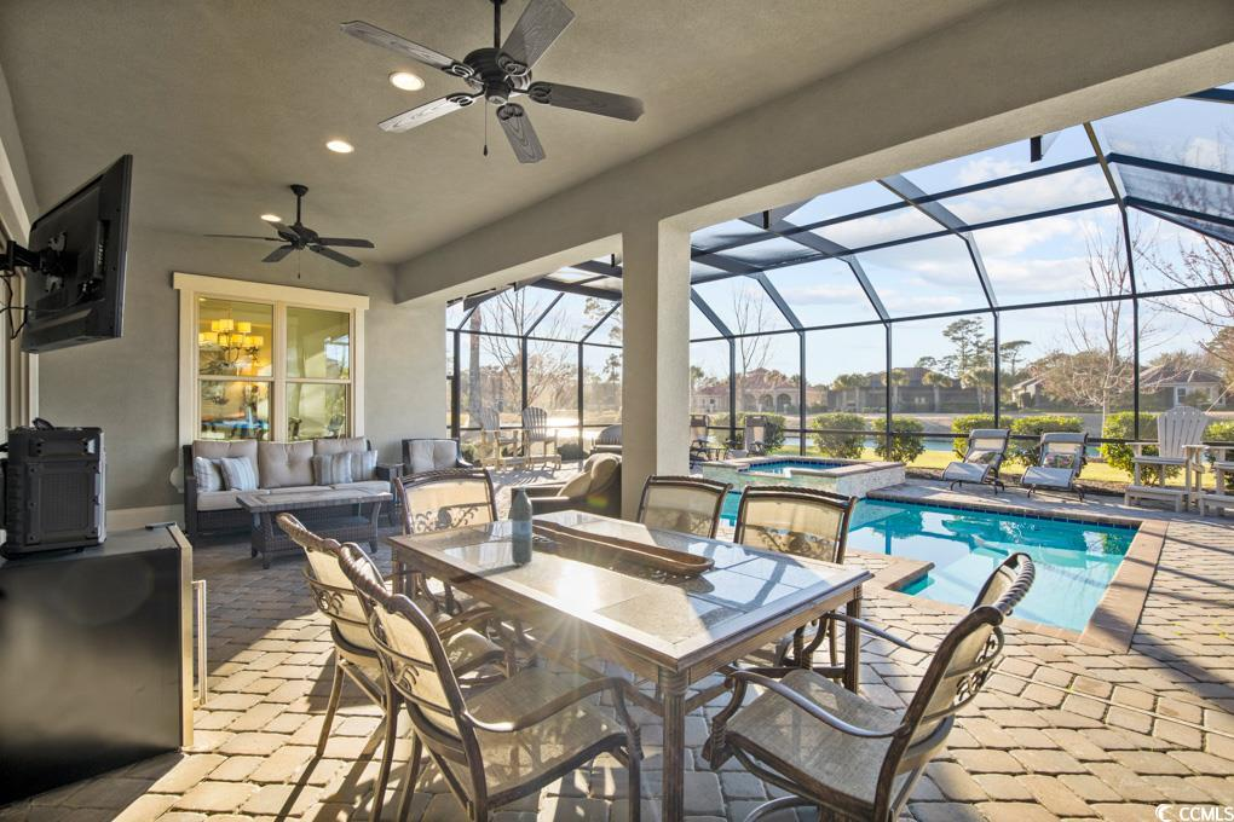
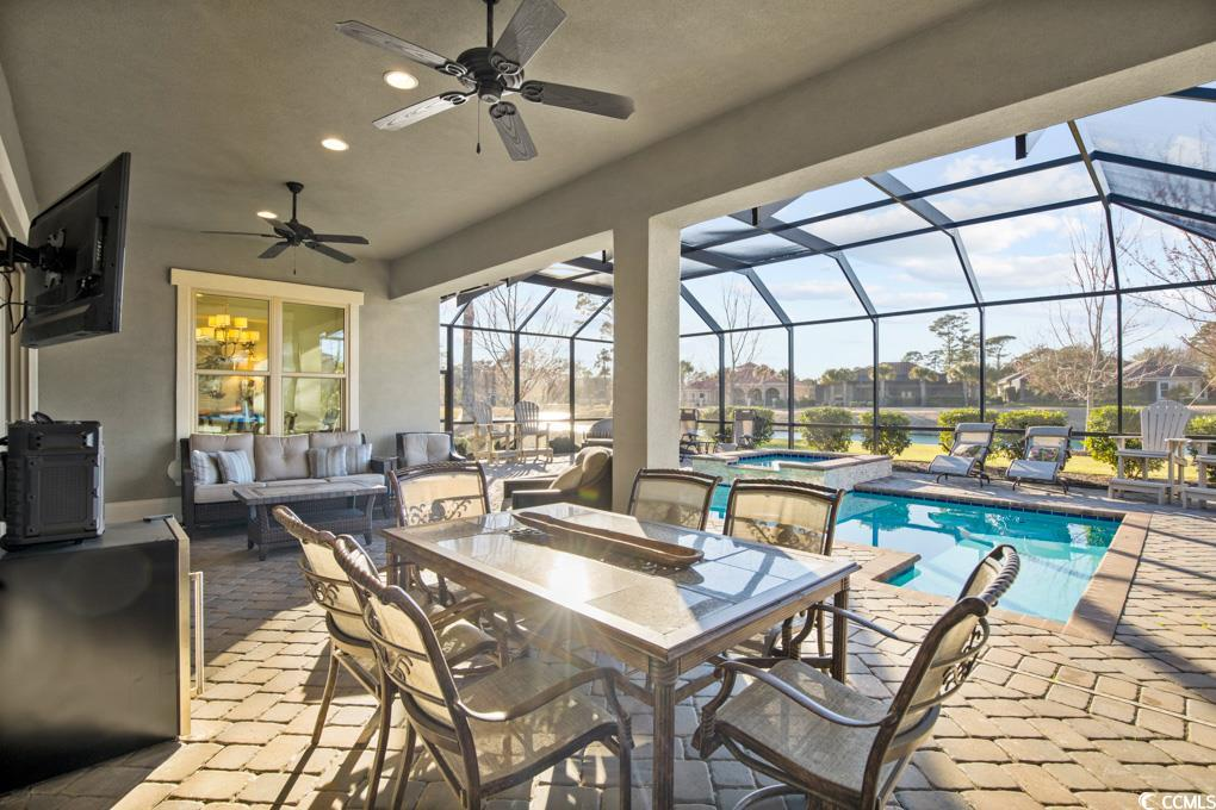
- water bottle [511,486,534,566]
